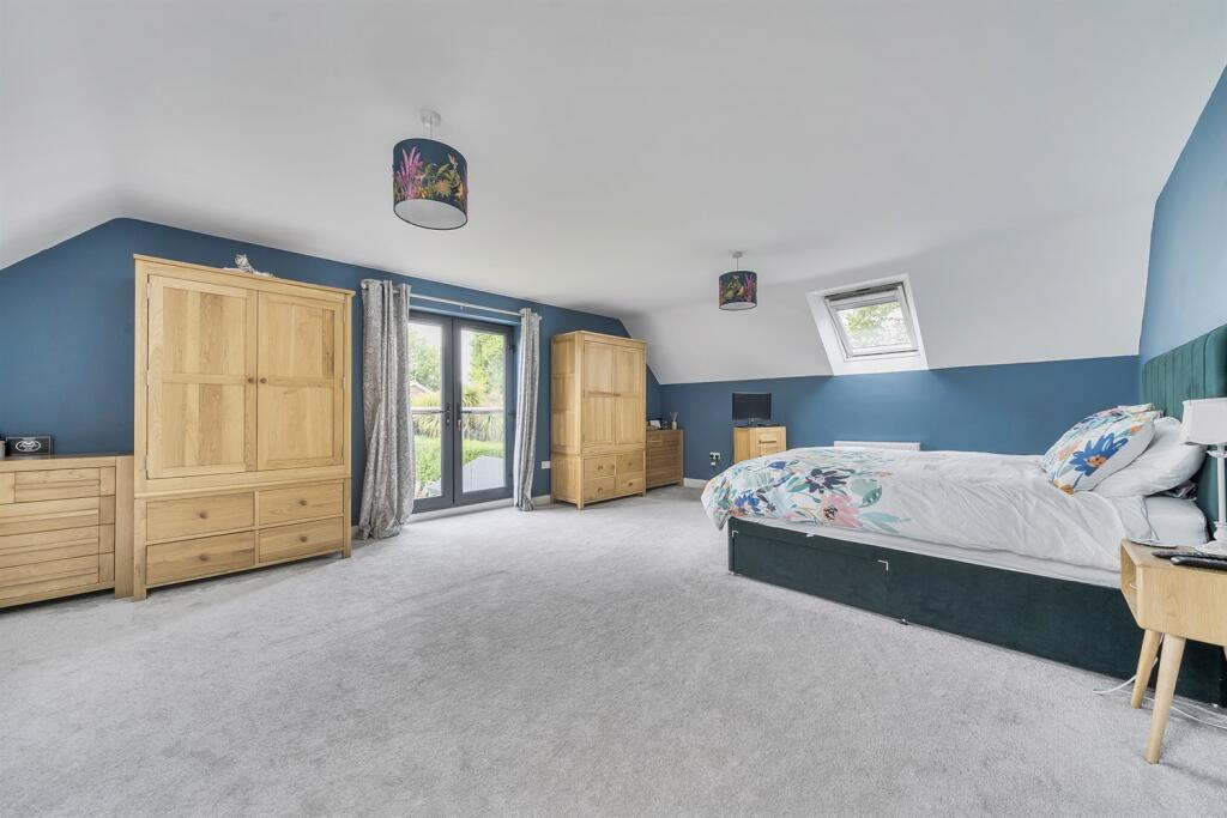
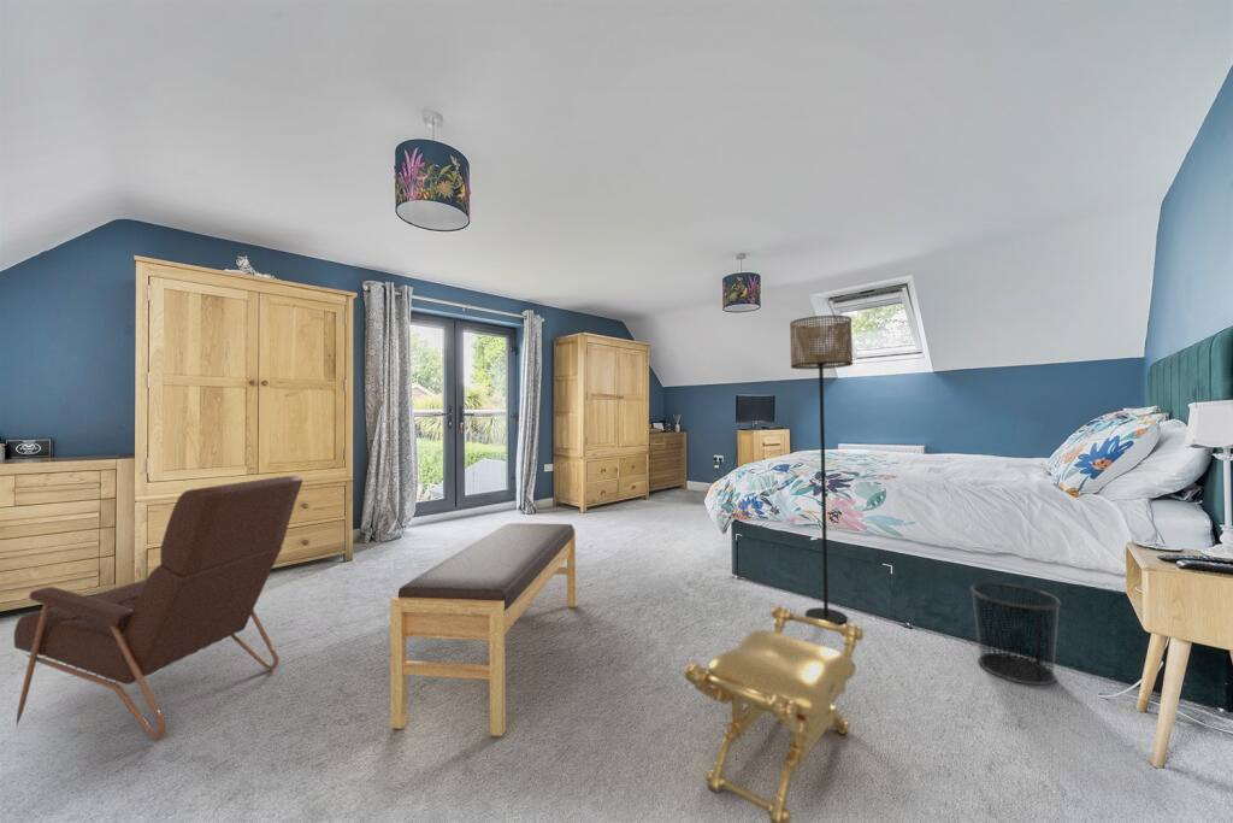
+ waste bin [969,581,1062,687]
+ stool [683,605,865,823]
+ bench [389,522,577,737]
+ floor lamp [789,314,854,625]
+ armchair [13,475,303,741]
